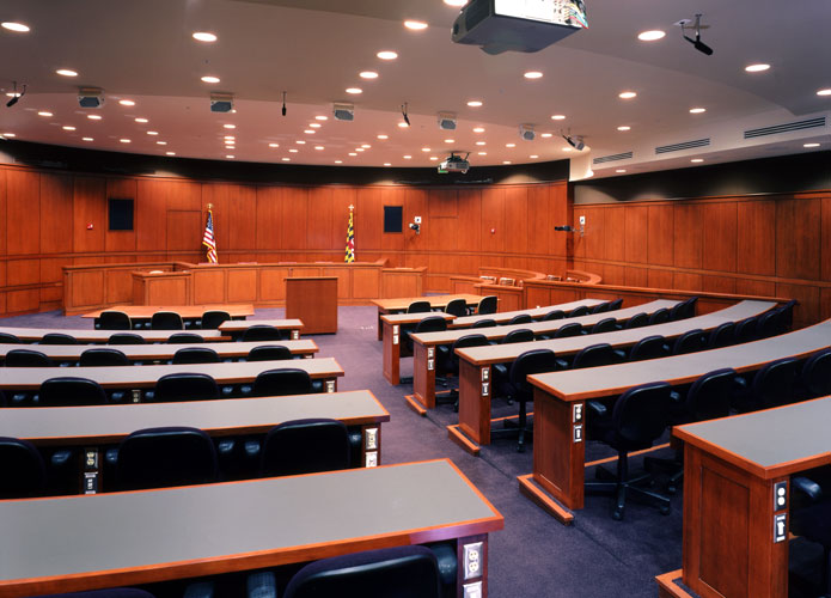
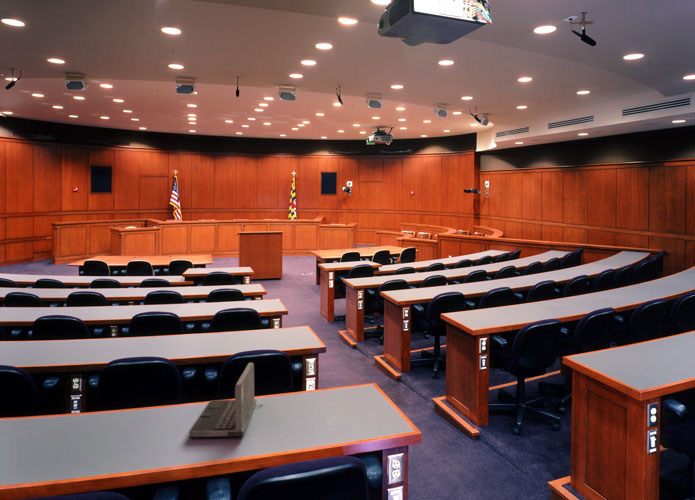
+ laptop [188,362,264,438]
